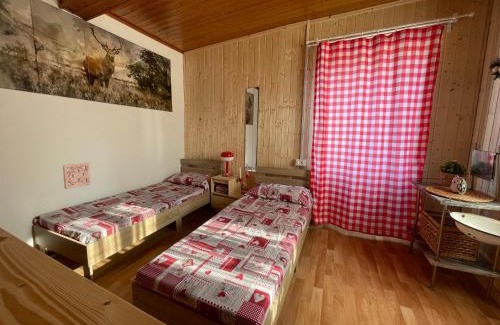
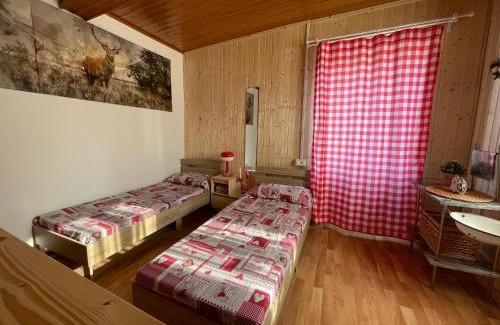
- wall ornament [62,162,91,190]
